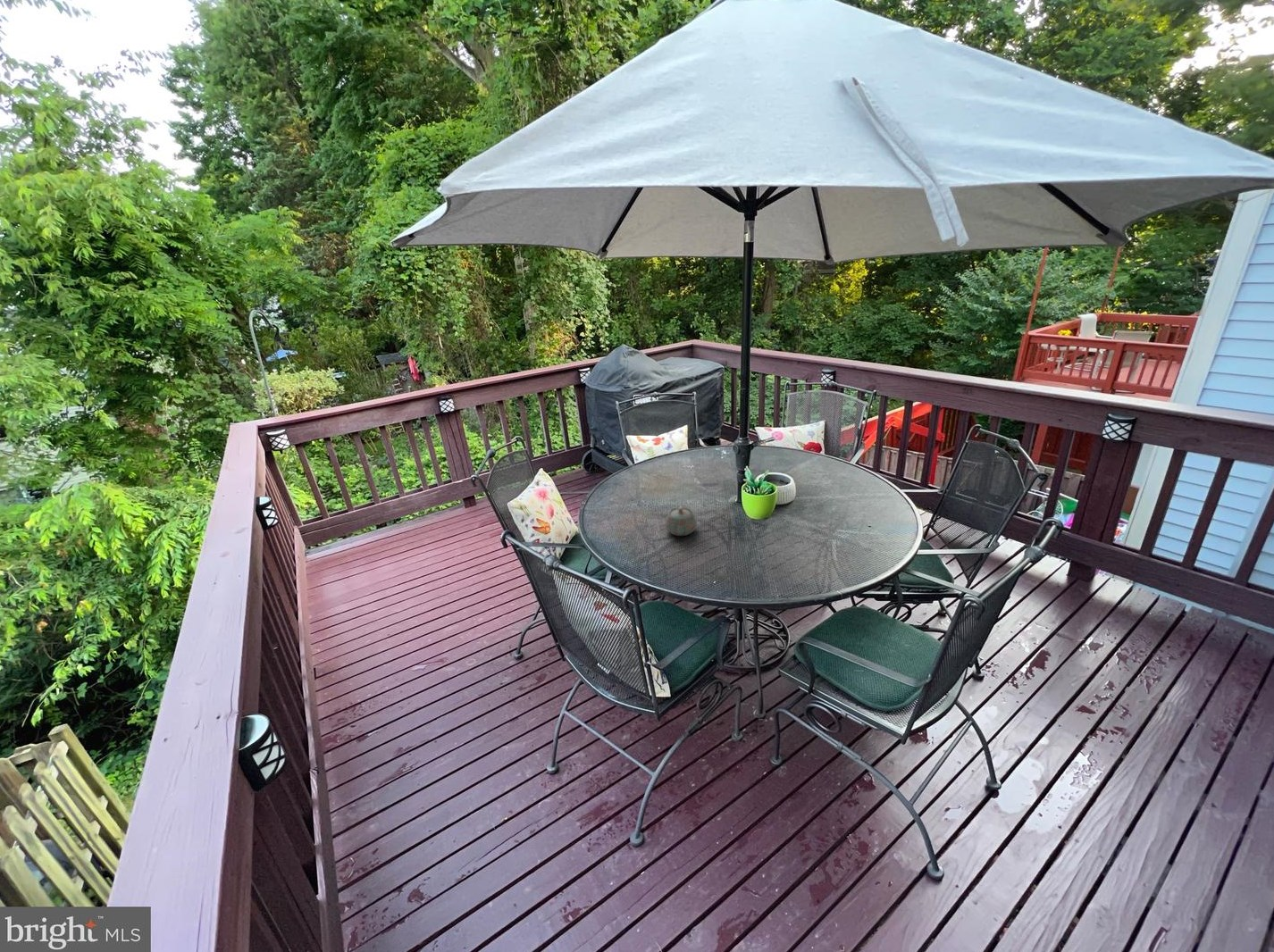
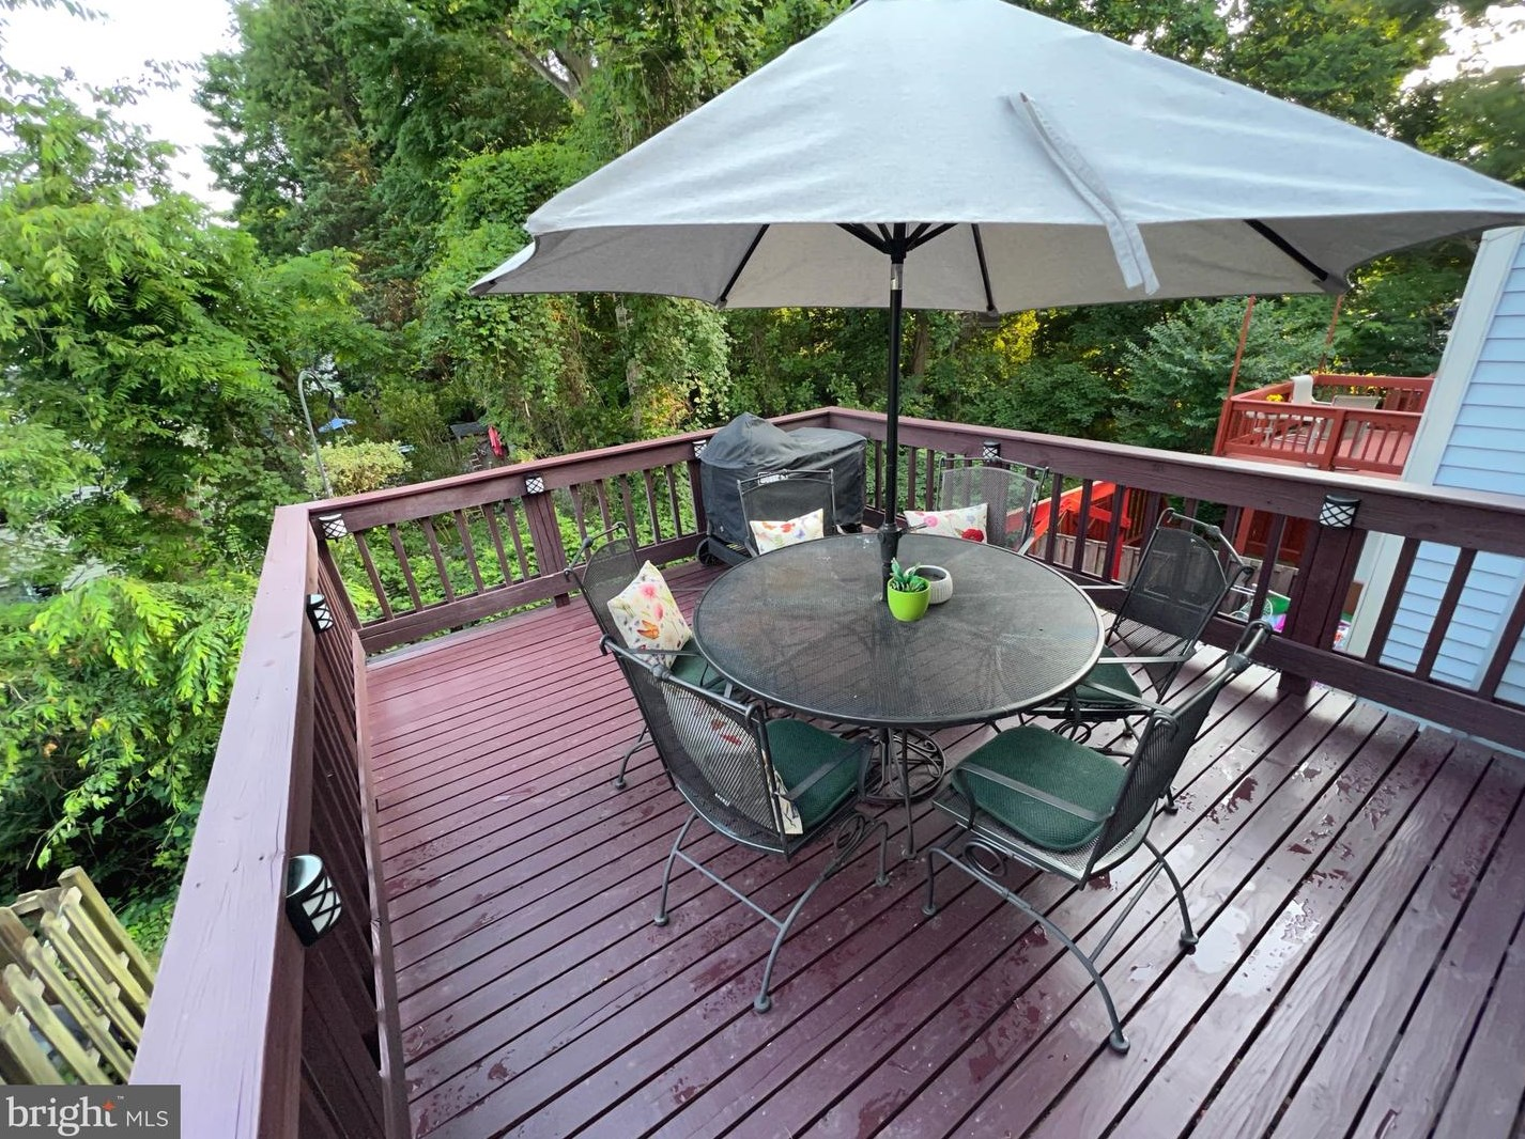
- teapot [664,505,698,537]
